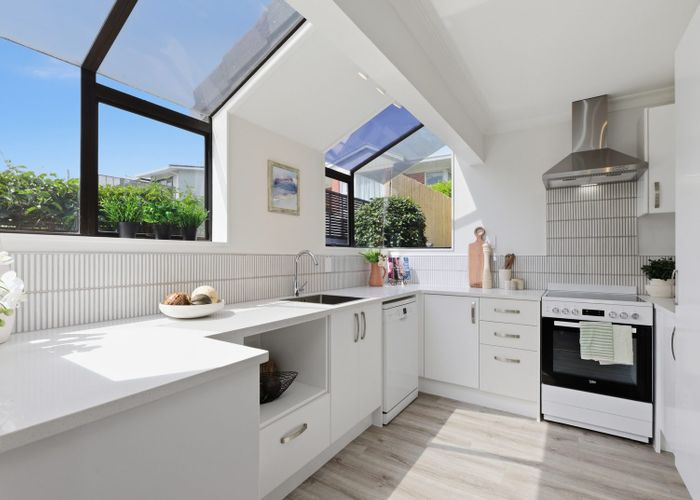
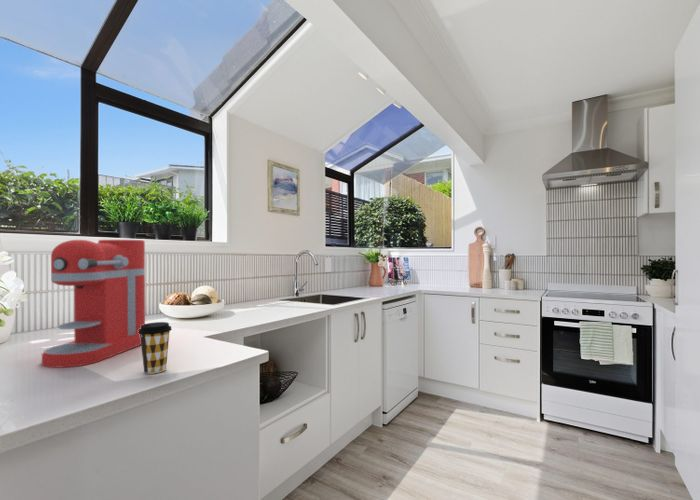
+ coffee cup [138,321,173,375]
+ coffee maker [41,239,146,369]
